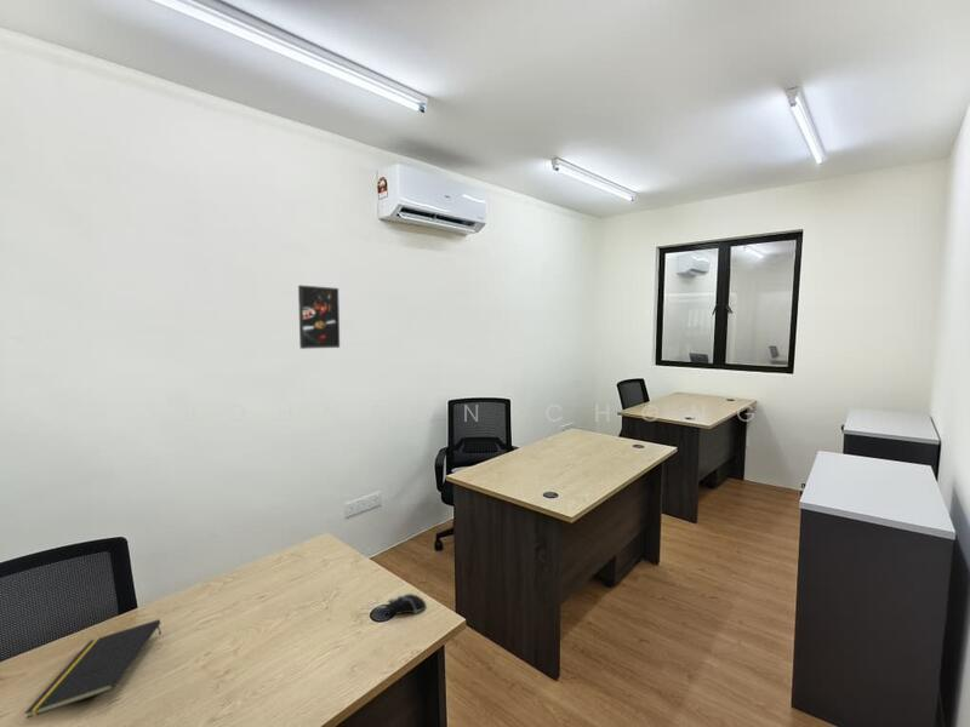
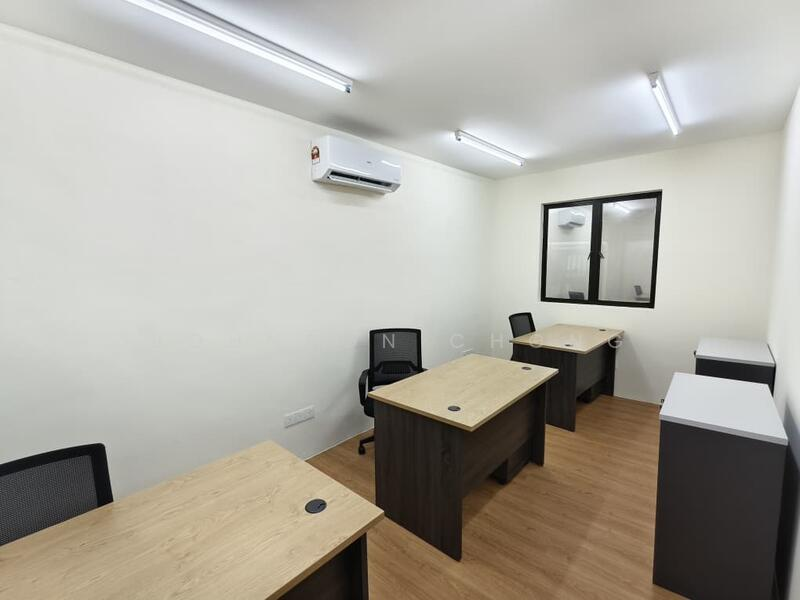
- notepad [23,618,162,720]
- computer mouse [359,593,427,616]
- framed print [297,284,341,350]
